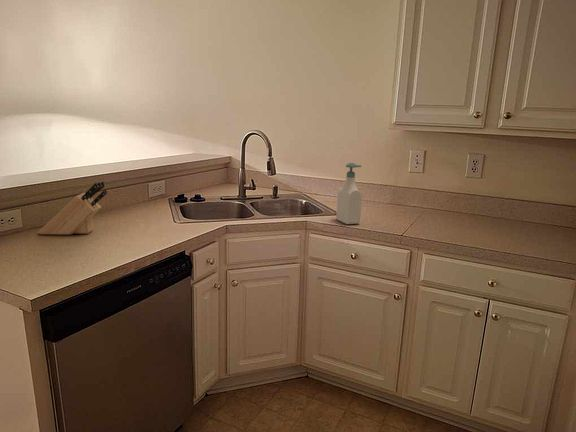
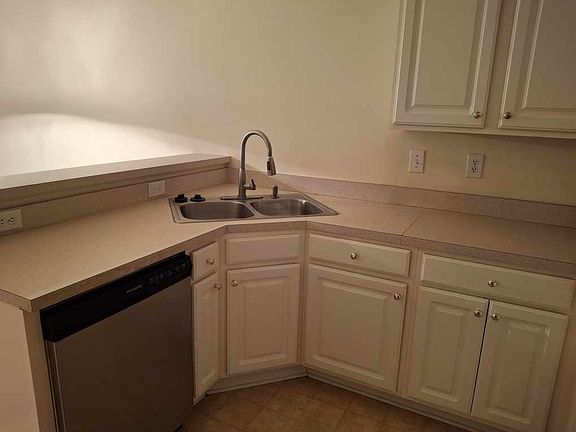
- knife block [37,180,108,235]
- soap bottle [335,162,363,225]
